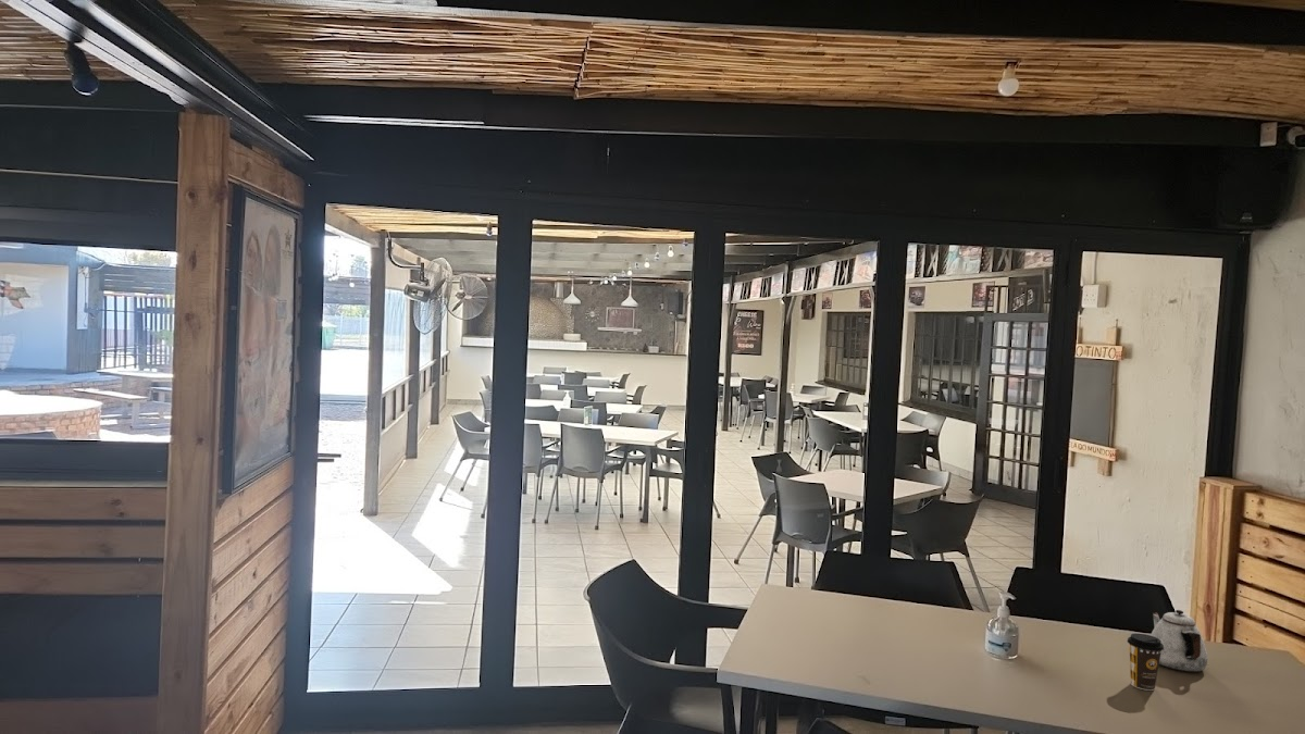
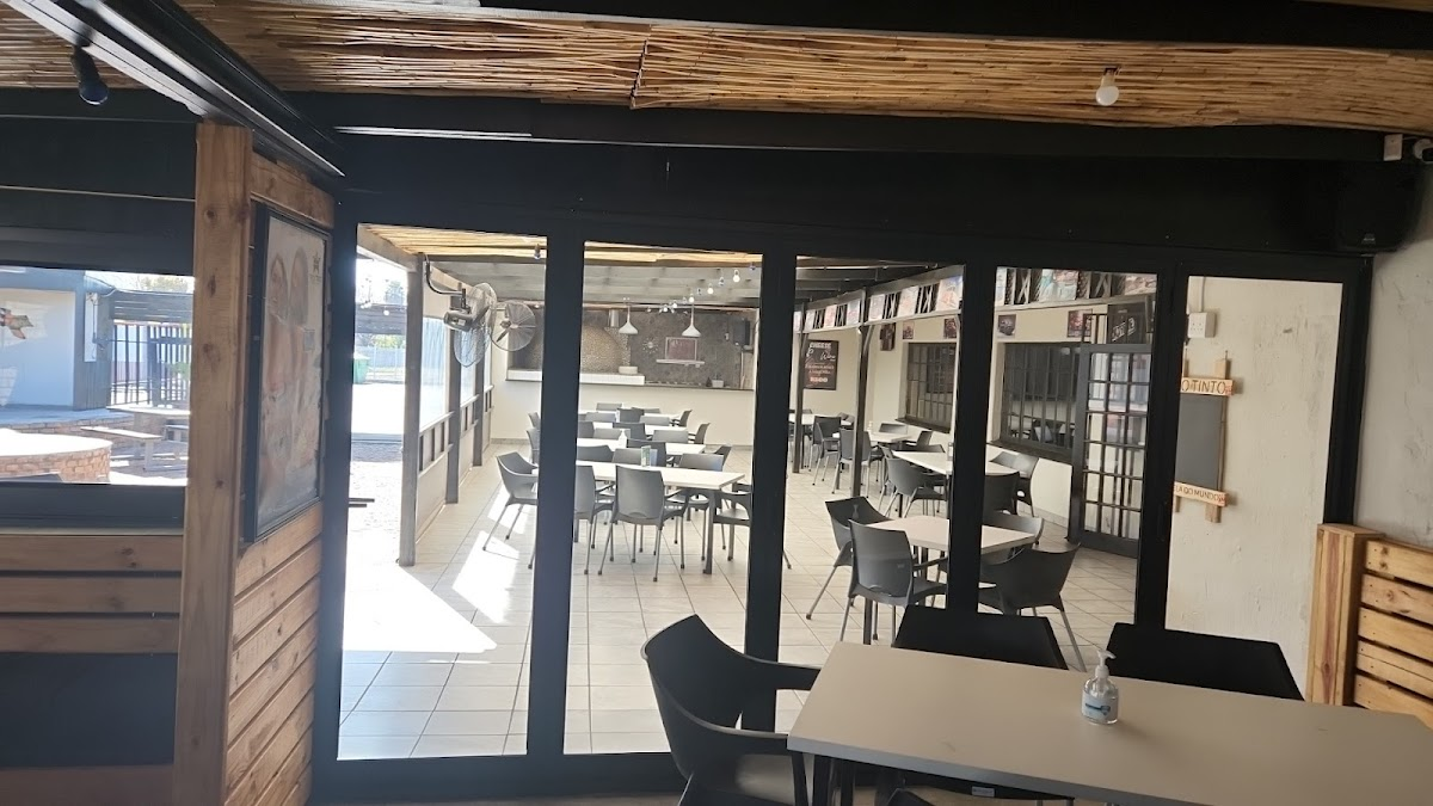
- teapot [1149,609,1208,673]
- coffee cup [1126,633,1164,692]
